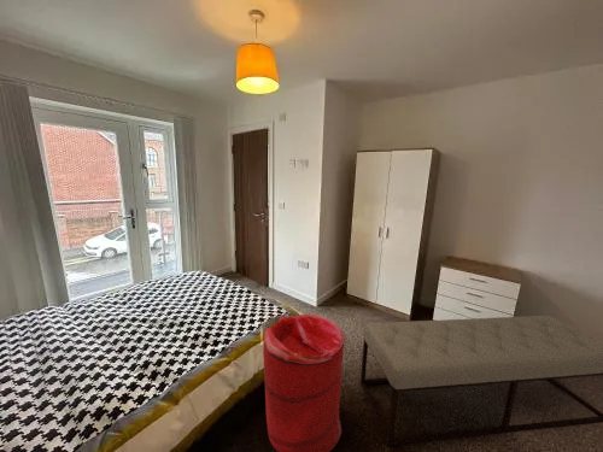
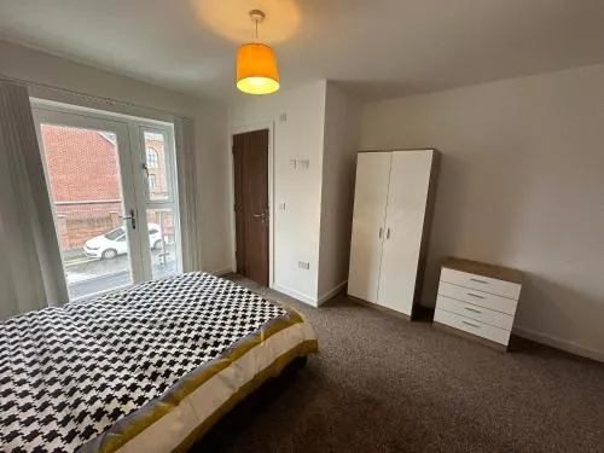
- laundry hamper [262,312,346,452]
- bench [359,315,603,447]
